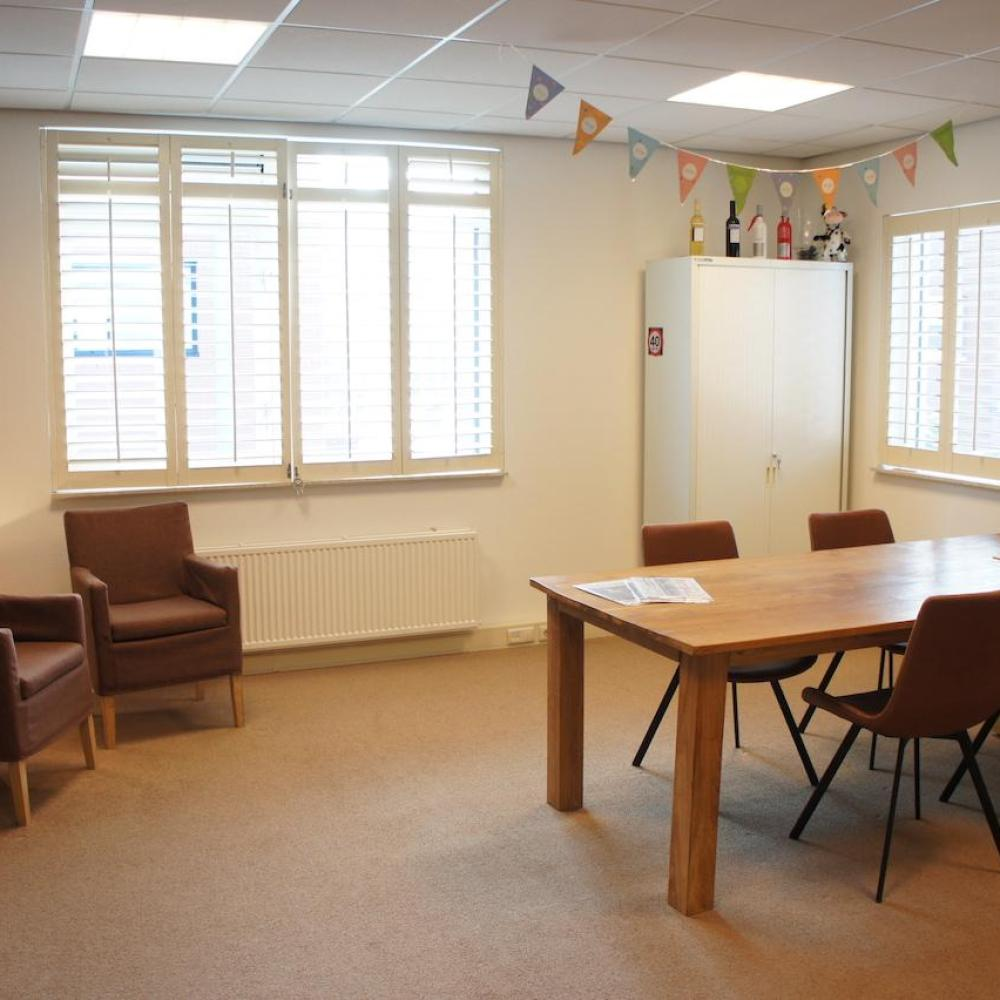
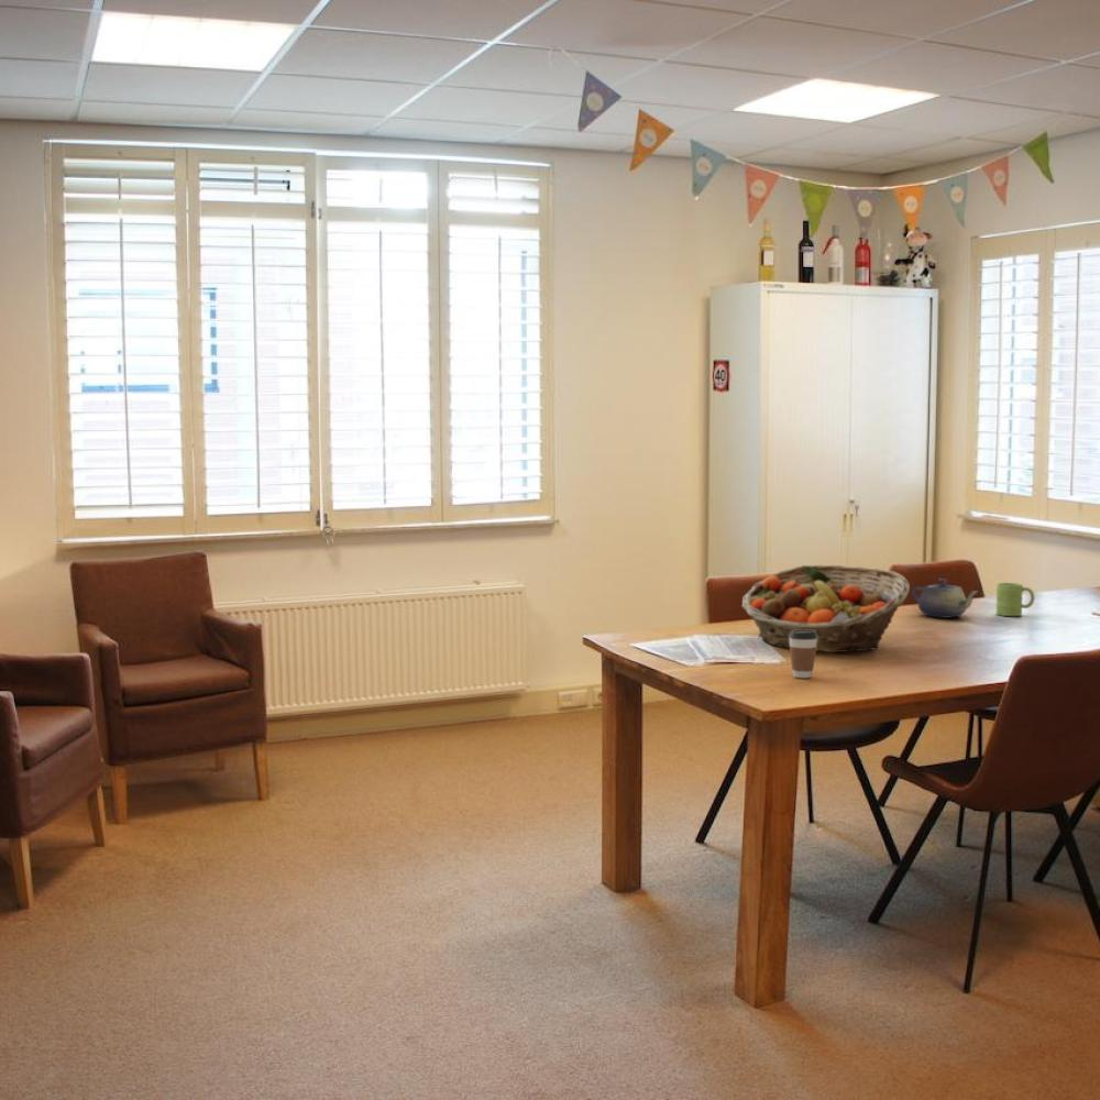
+ mug [994,582,1035,617]
+ teapot [911,578,980,619]
+ fruit basket [740,564,911,653]
+ coffee cup [789,630,817,679]
